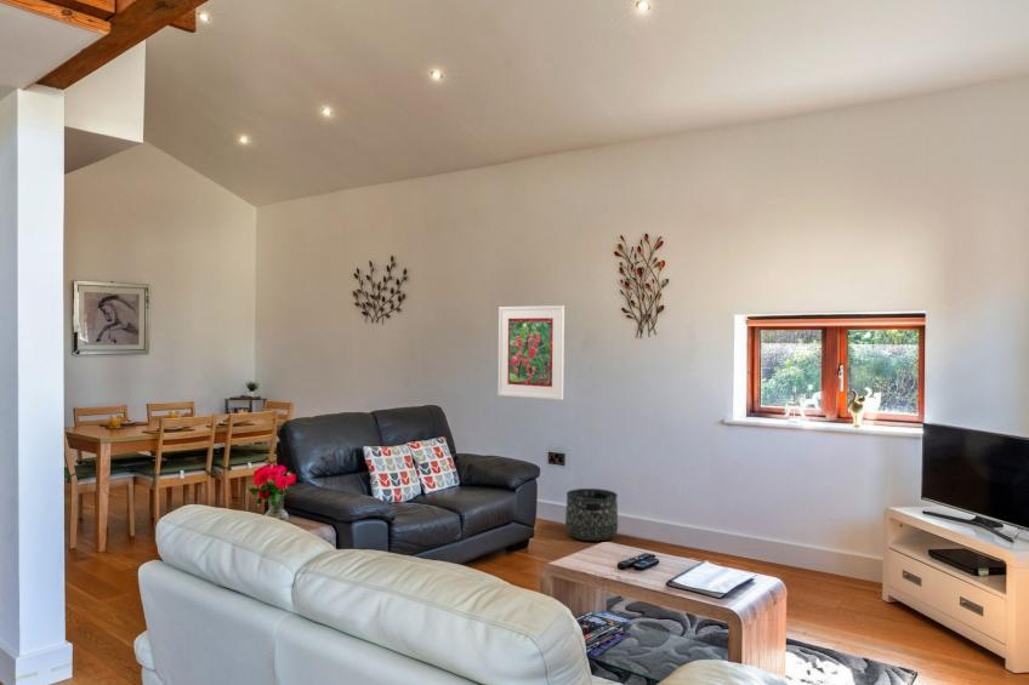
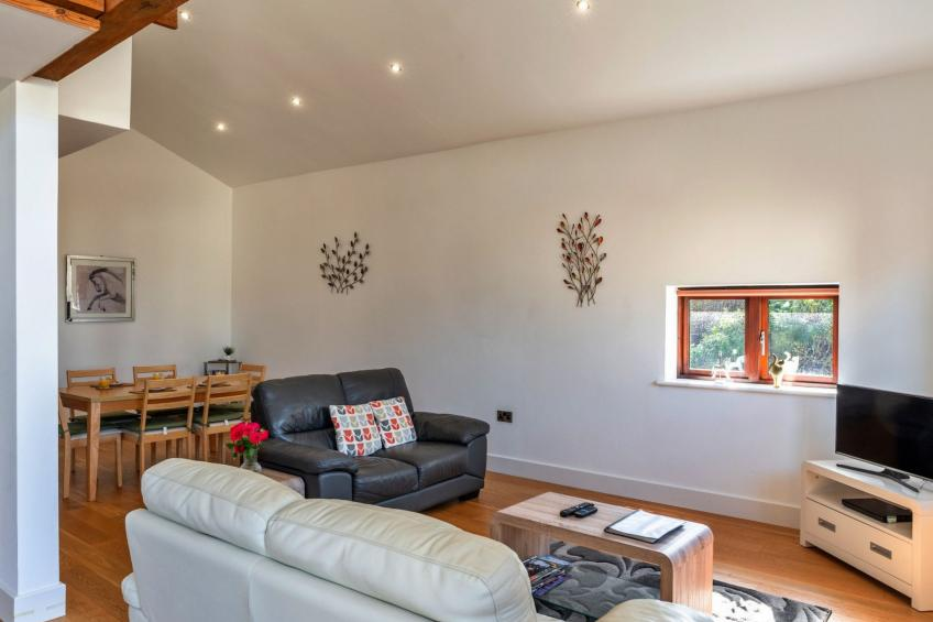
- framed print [498,304,565,401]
- basket [564,487,619,542]
